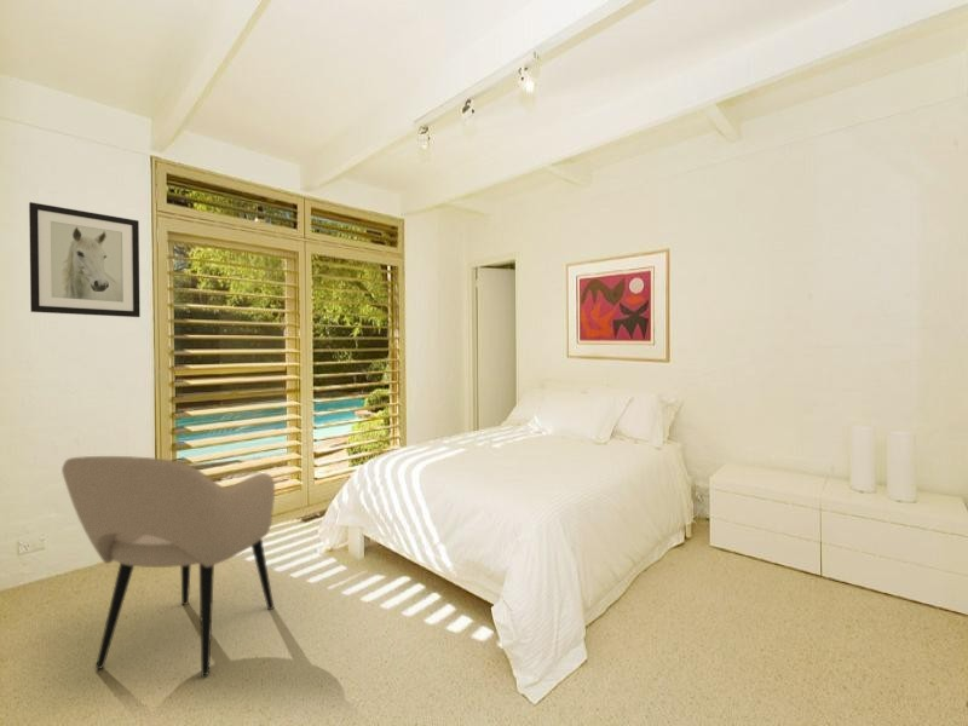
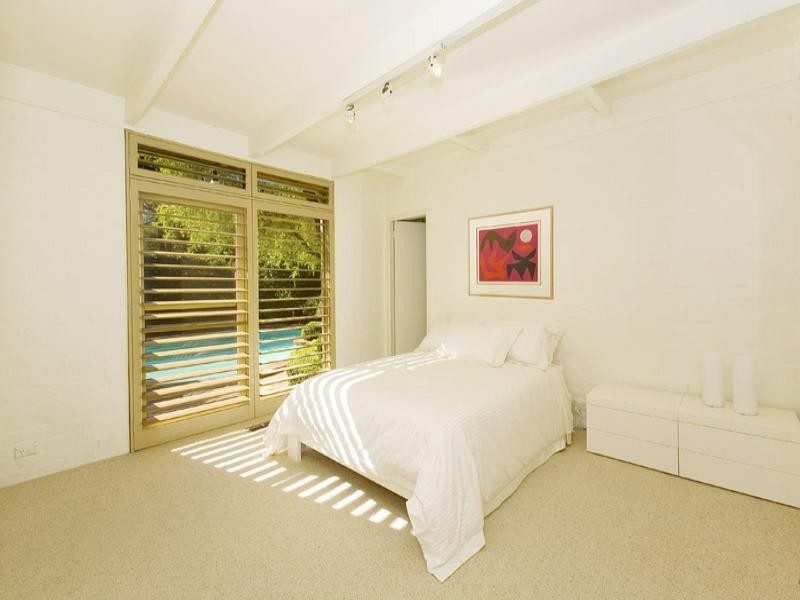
- armchair [60,455,276,678]
- wall art [28,201,142,318]
